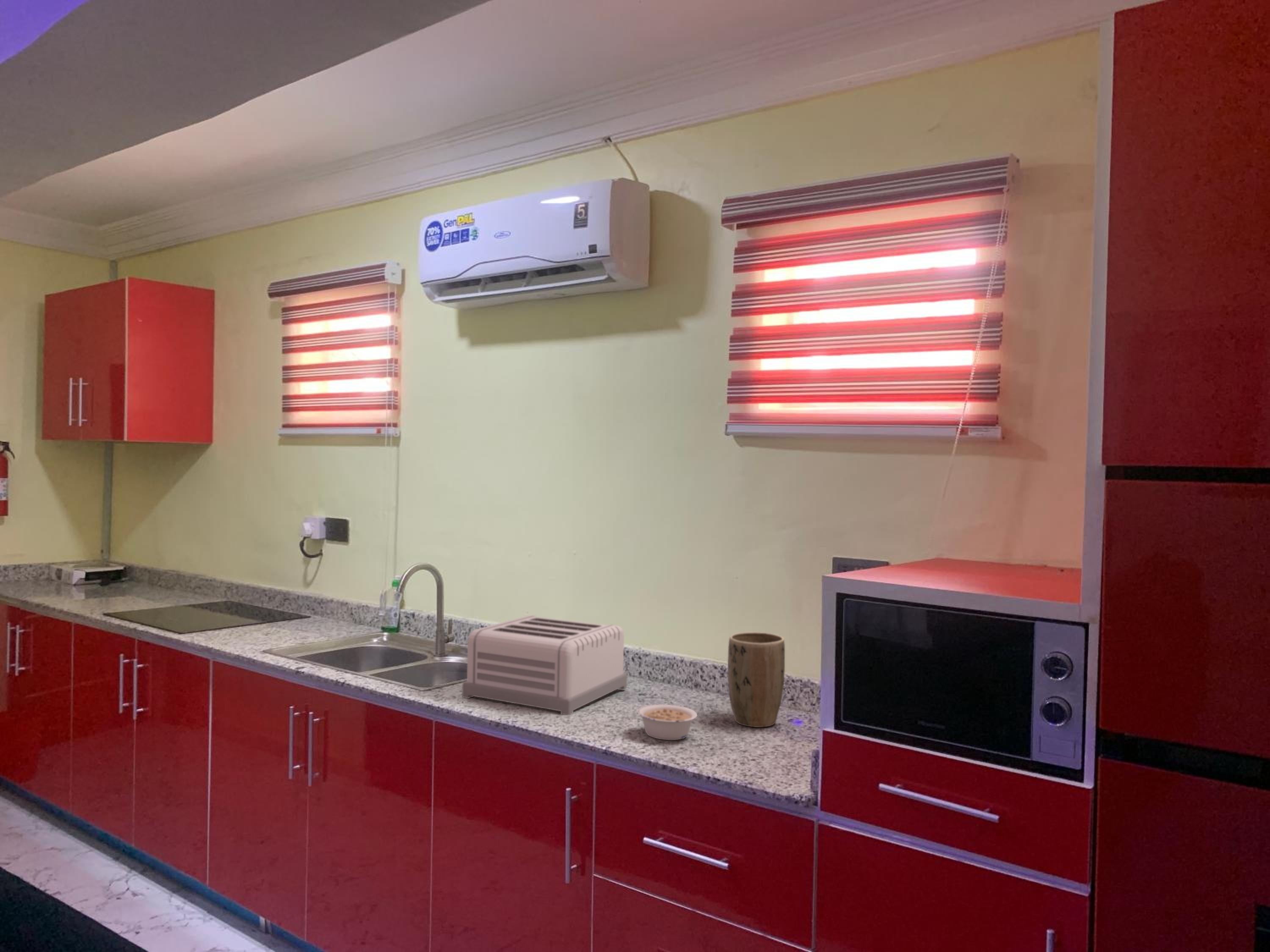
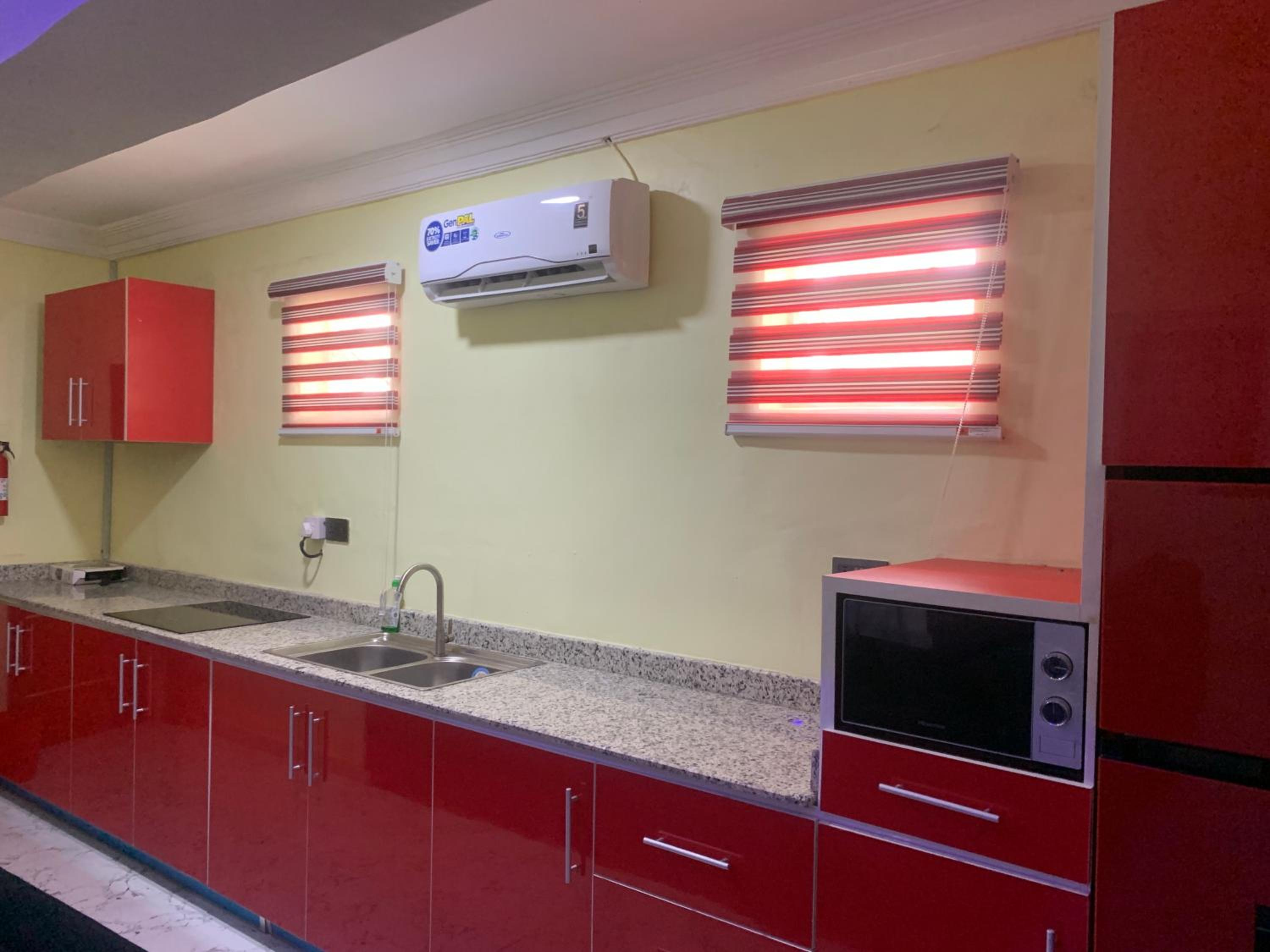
- legume [637,704,698,740]
- plant pot [727,632,785,728]
- toaster [461,615,627,715]
